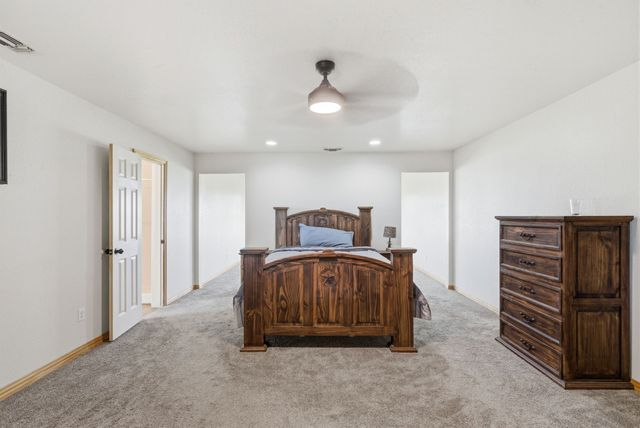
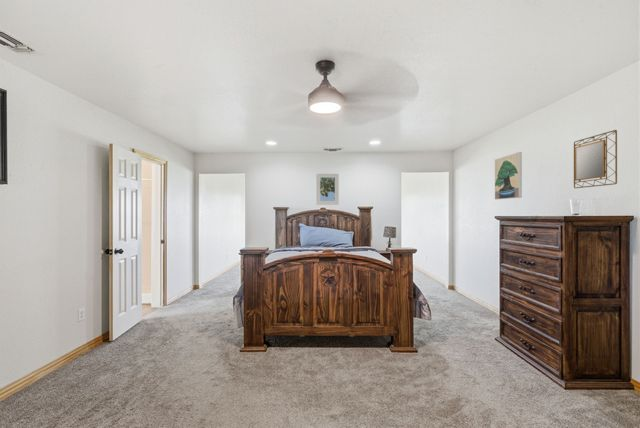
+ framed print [315,173,340,206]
+ home mirror [573,129,618,189]
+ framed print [494,151,523,200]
